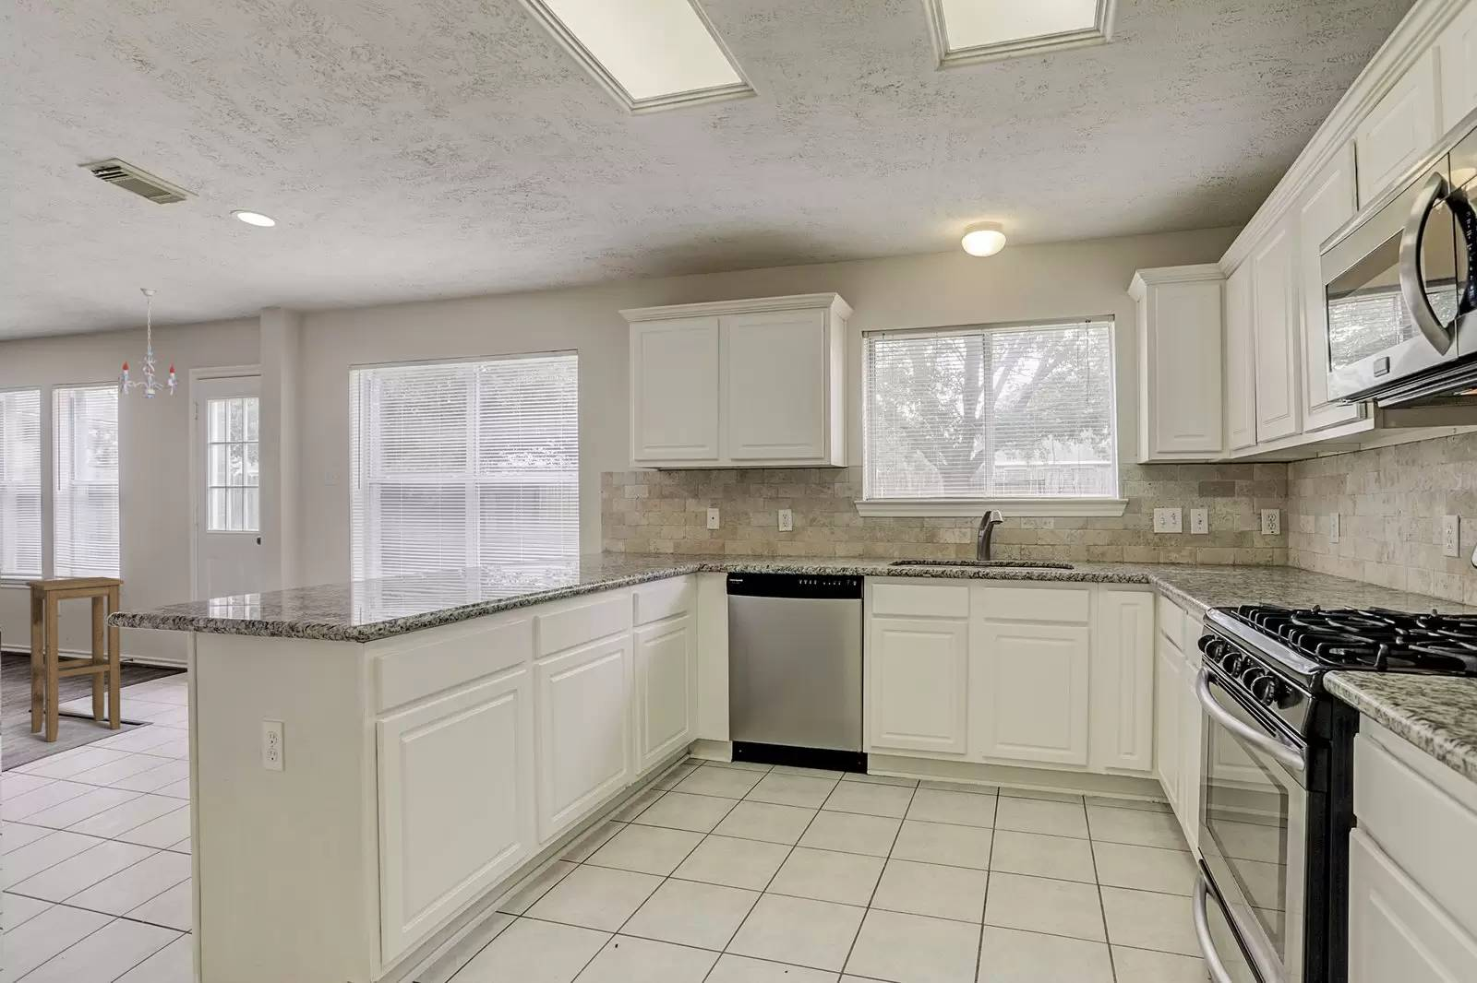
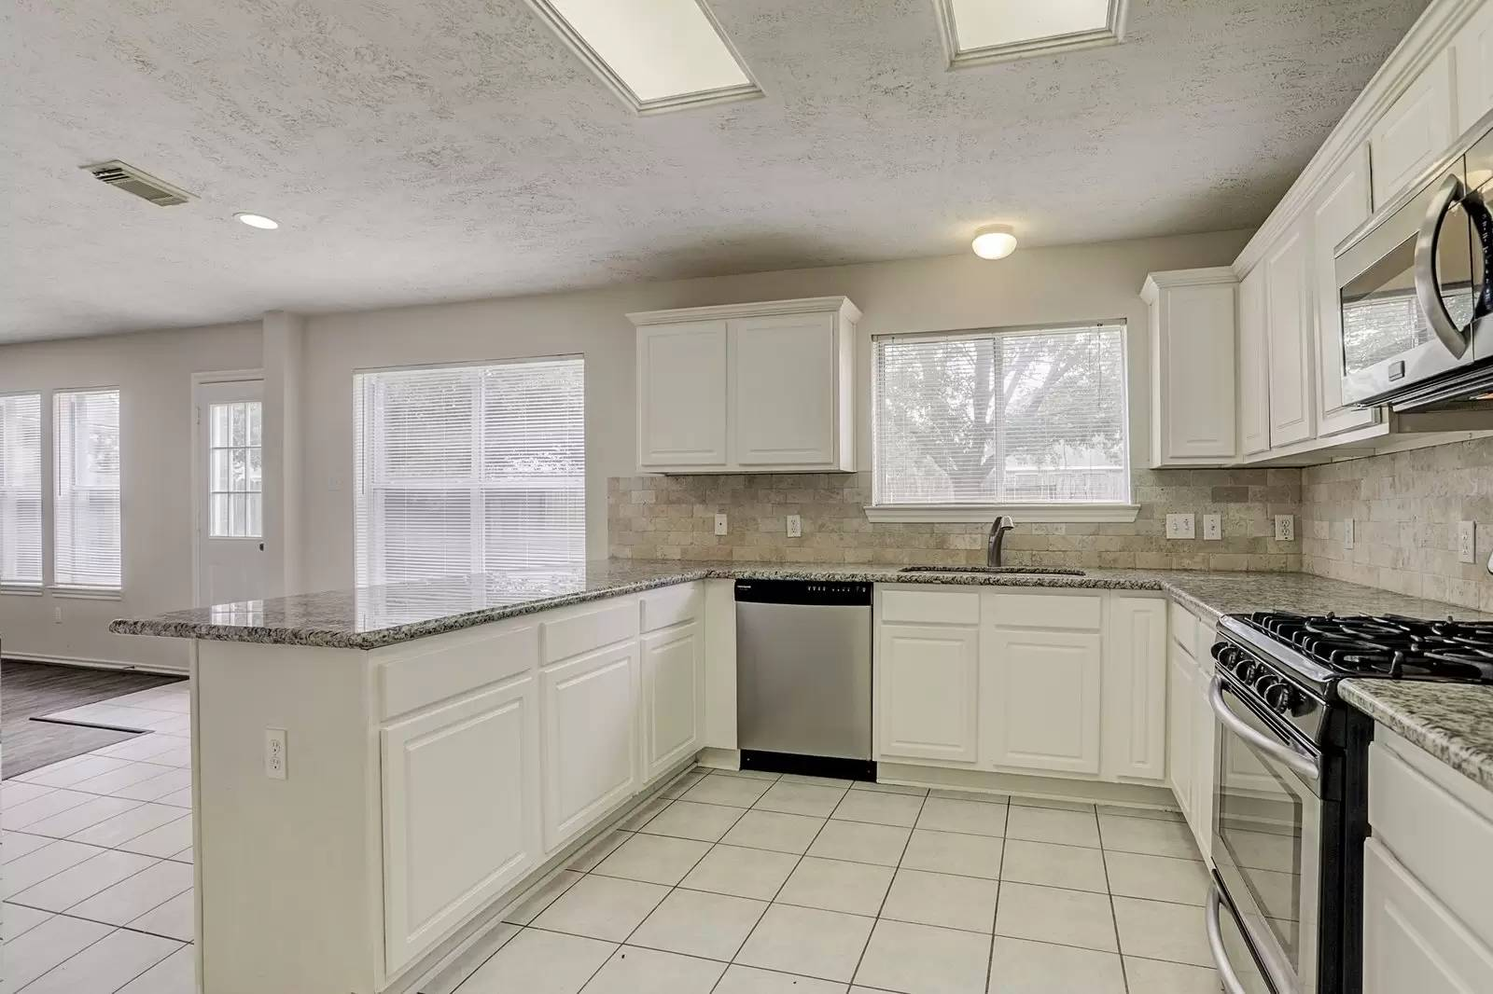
- stool [25,576,124,743]
- chandelier [118,286,181,399]
